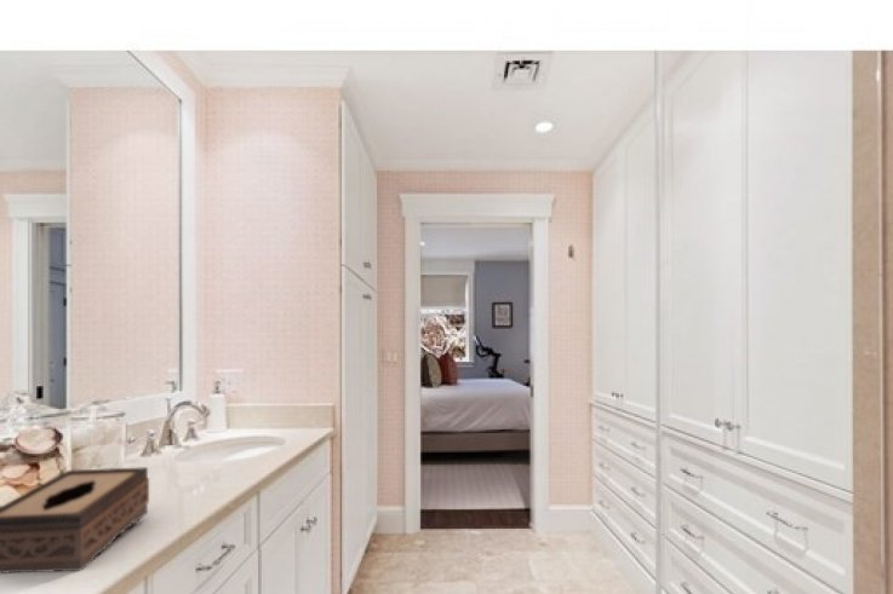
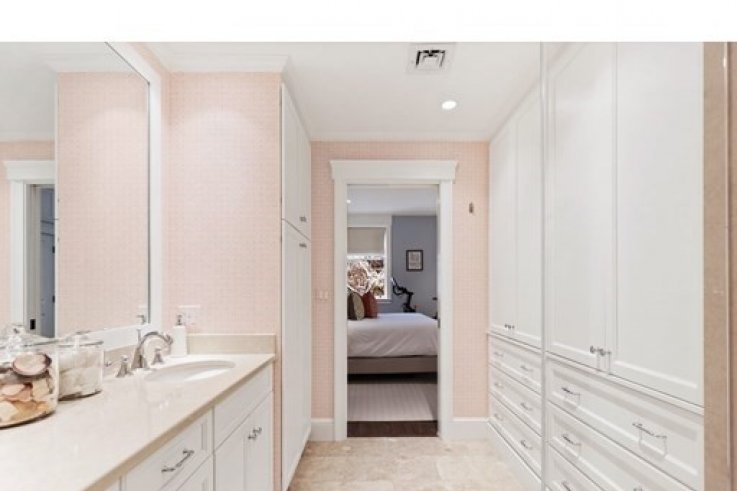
- tissue box [0,466,150,575]
